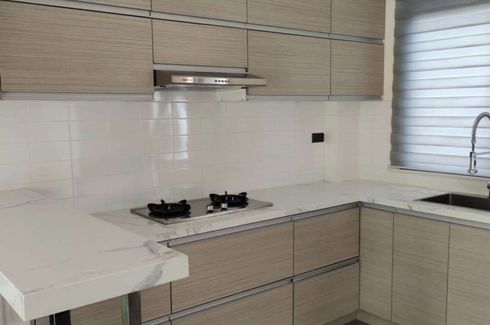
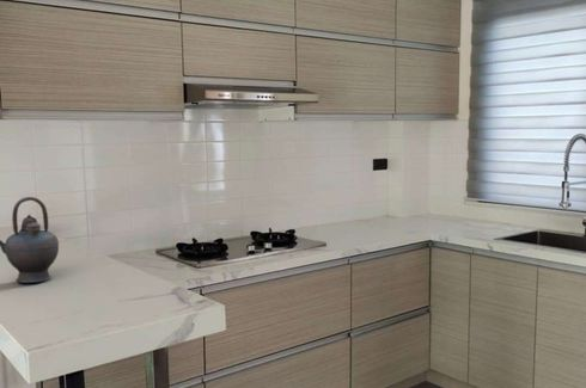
+ teapot [0,196,60,284]
